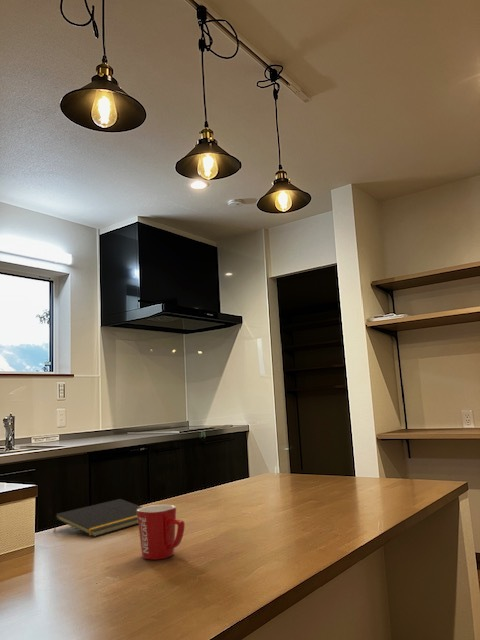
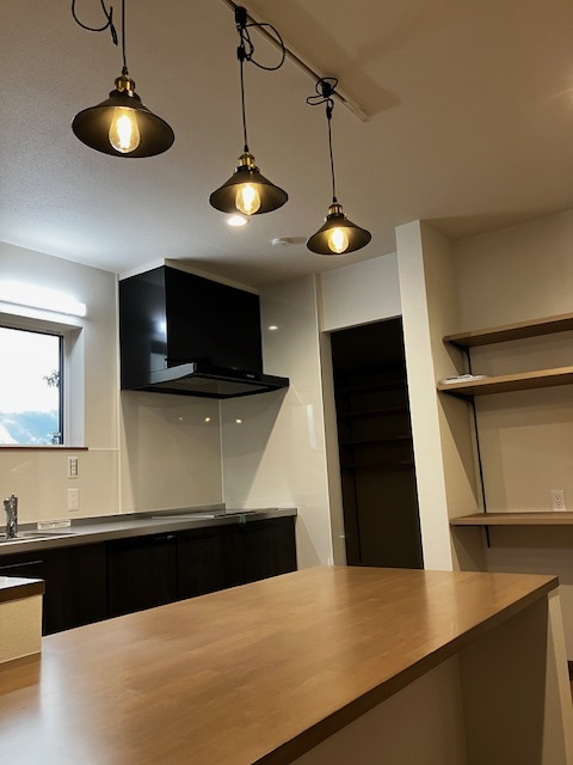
- notepad [53,498,143,538]
- mug [137,504,186,561]
